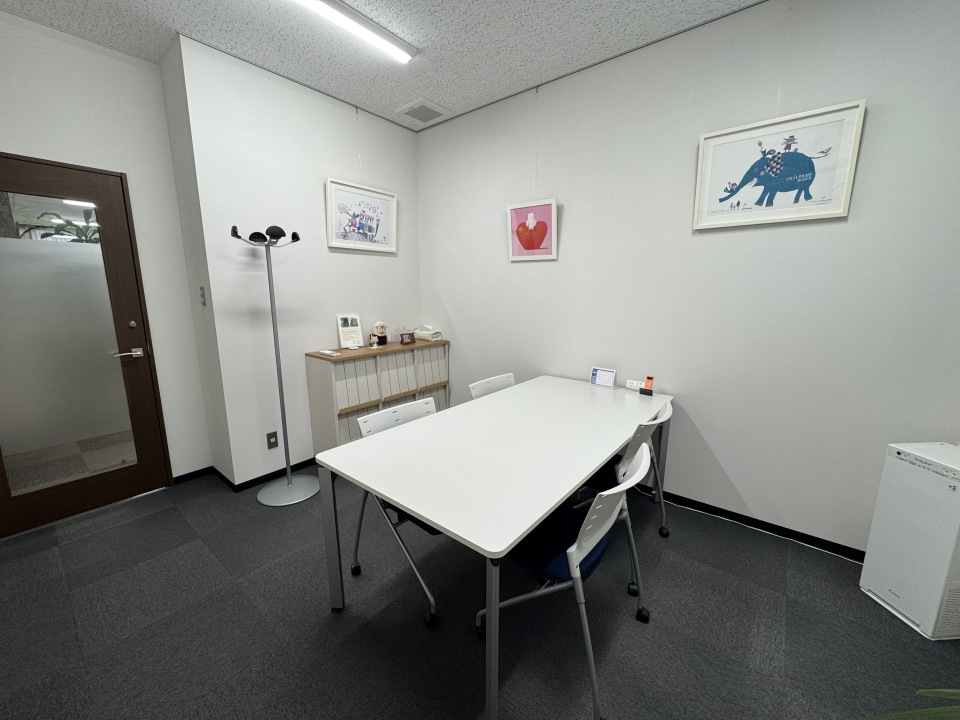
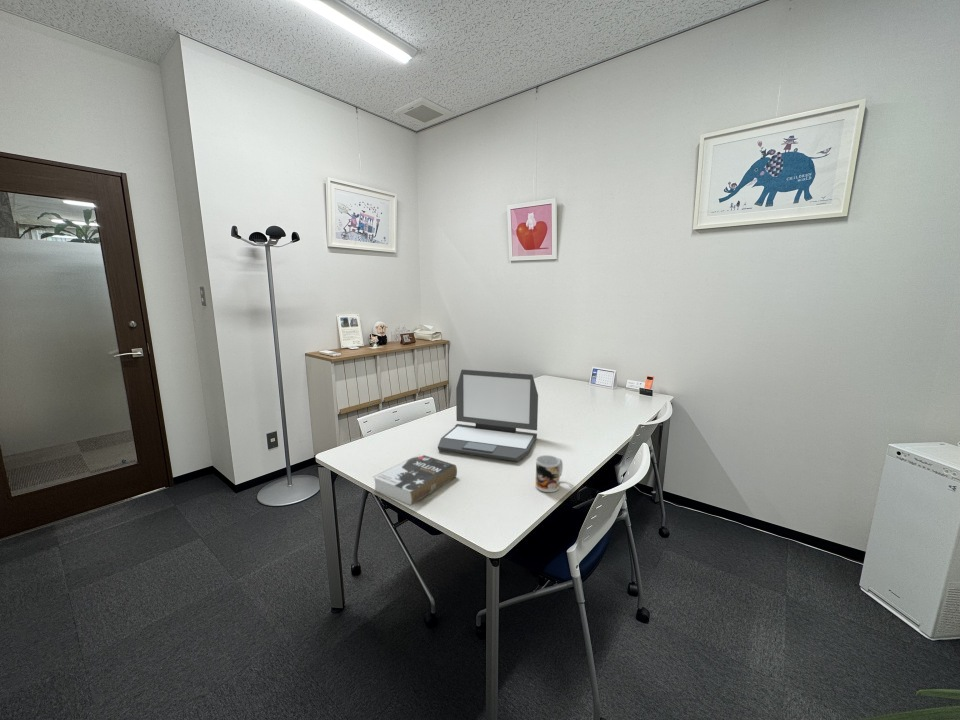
+ mug [535,454,564,493]
+ laptop [437,369,539,462]
+ book [373,453,458,507]
